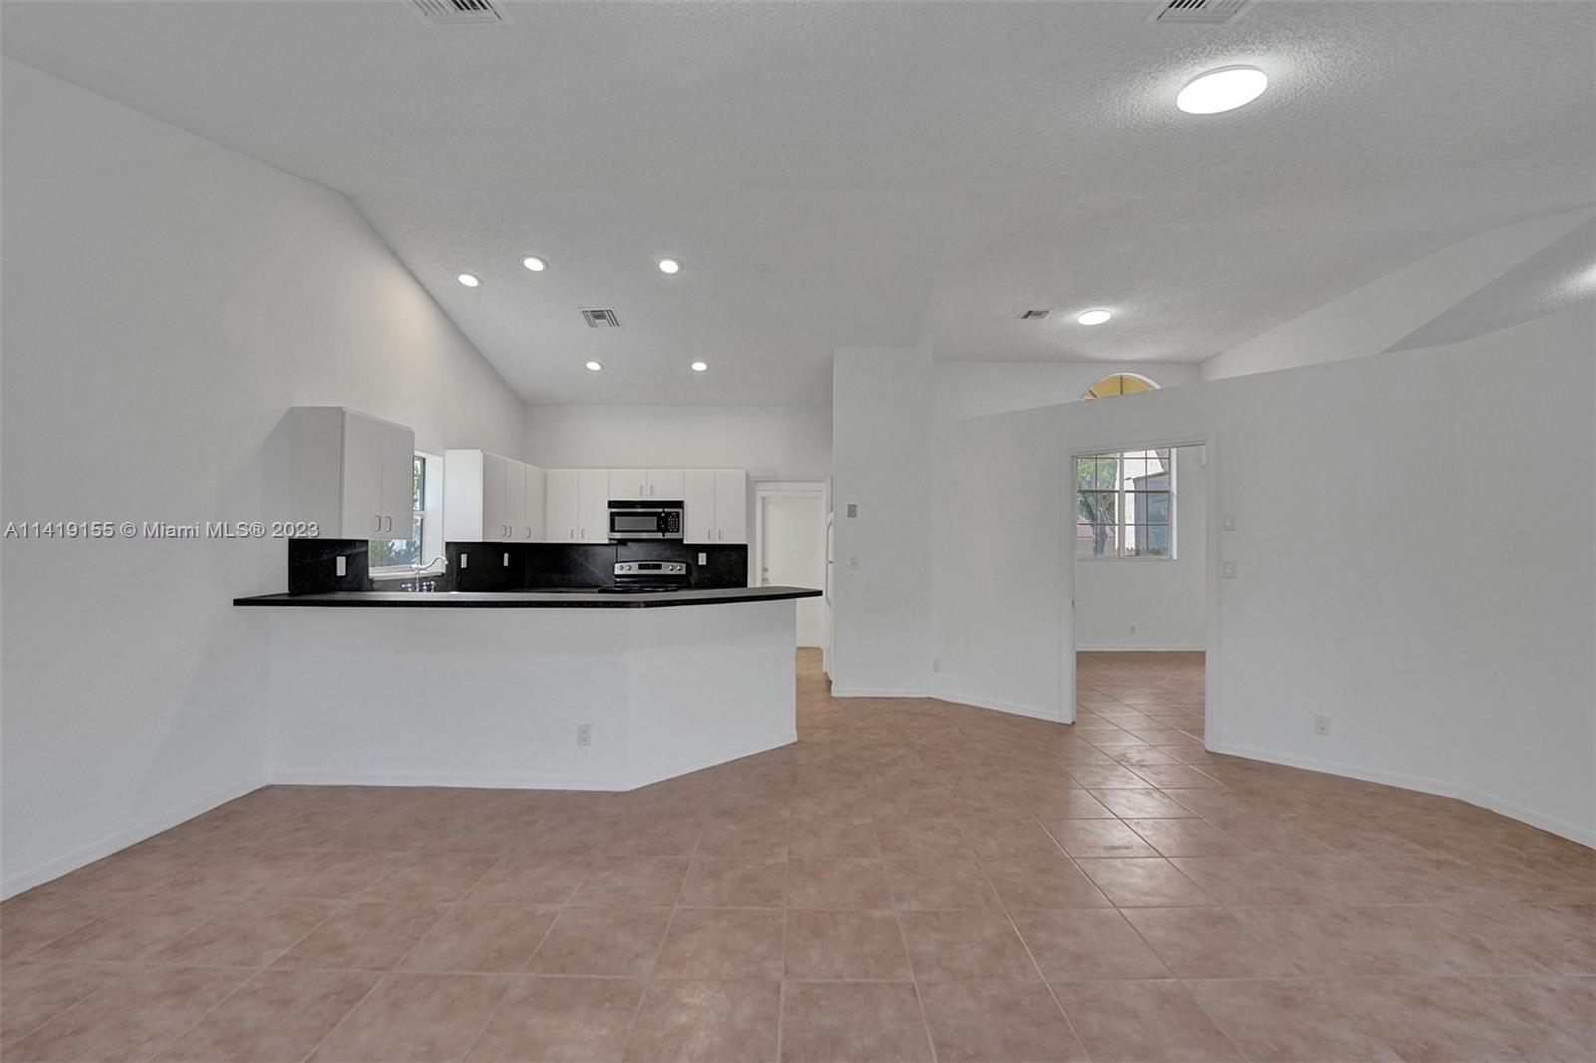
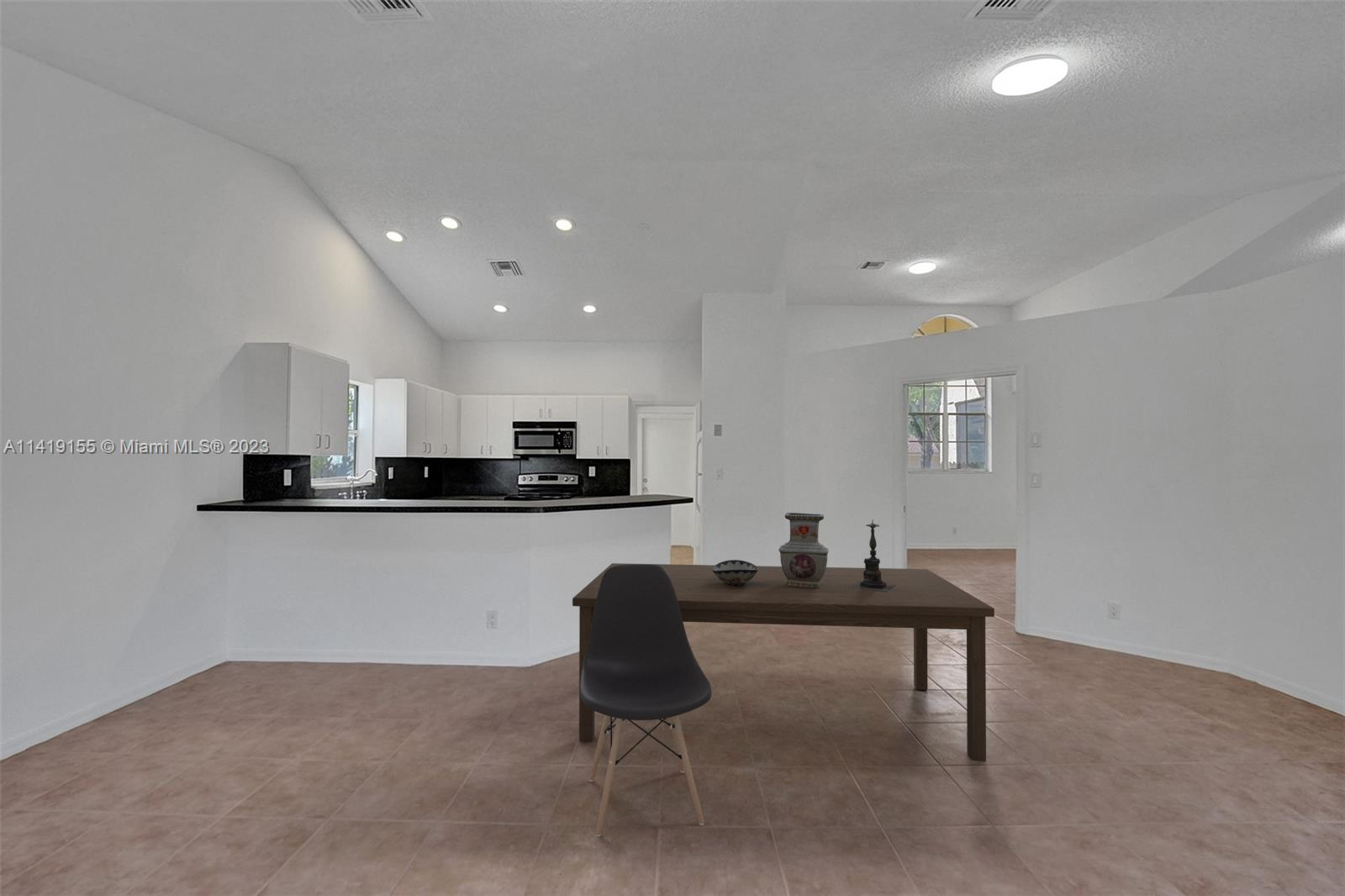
+ candle holder [852,520,895,592]
+ decorative bowl [712,559,758,585]
+ vase [778,512,829,588]
+ dining table [572,562,995,762]
+ chair [580,563,713,838]
